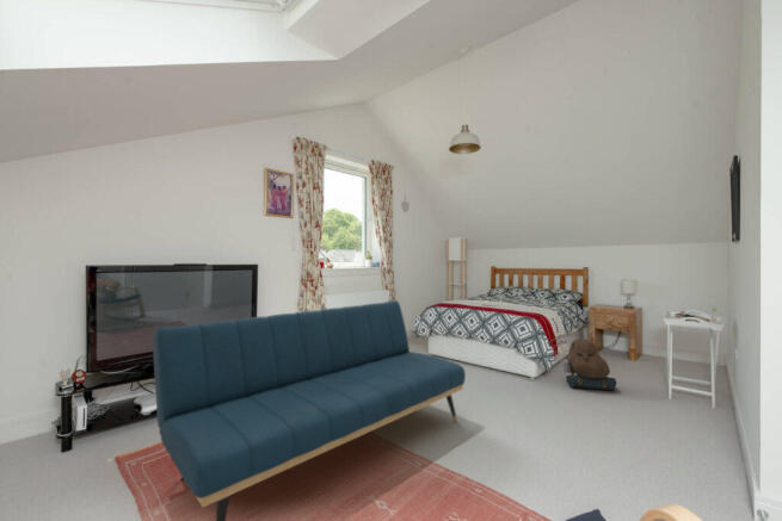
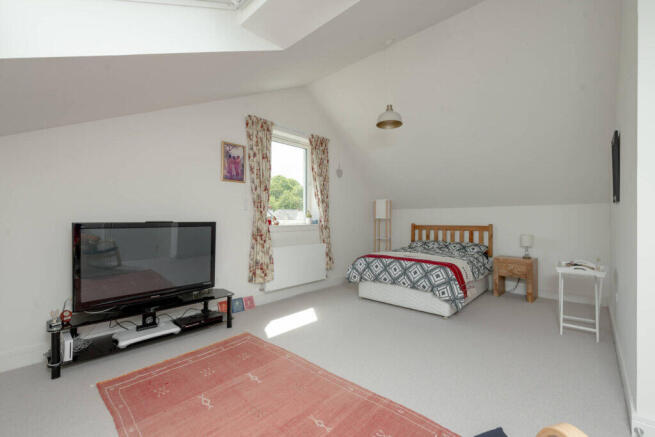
- sofa [152,299,467,521]
- backpack [561,337,618,392]
